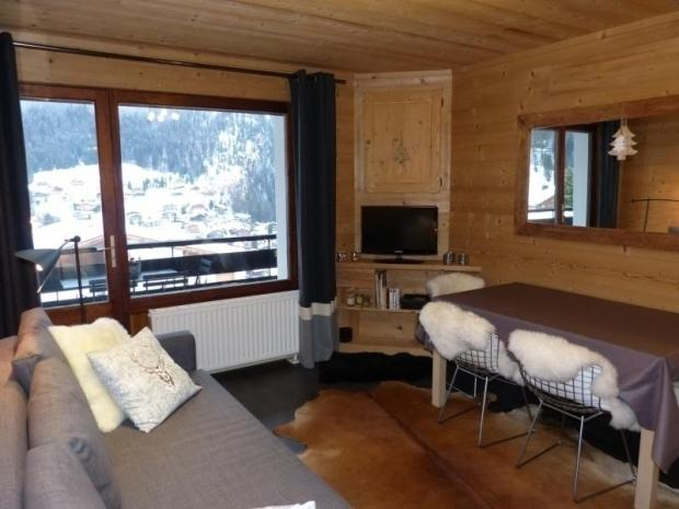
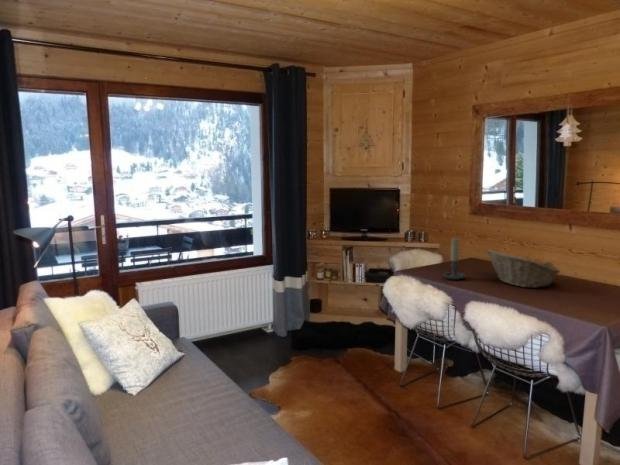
+ fruit basket [485,248,562,289]
+ candle holder [441,237,467,281]
